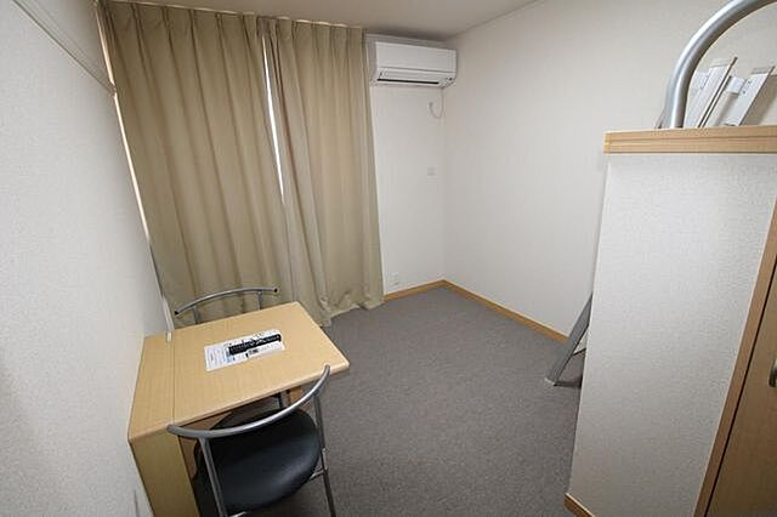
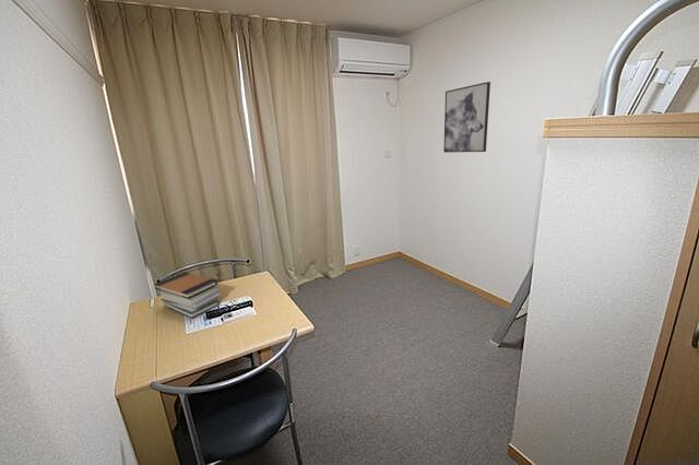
+ book stack [153,271,222,319]
+ wall art [442,81,491,154]
